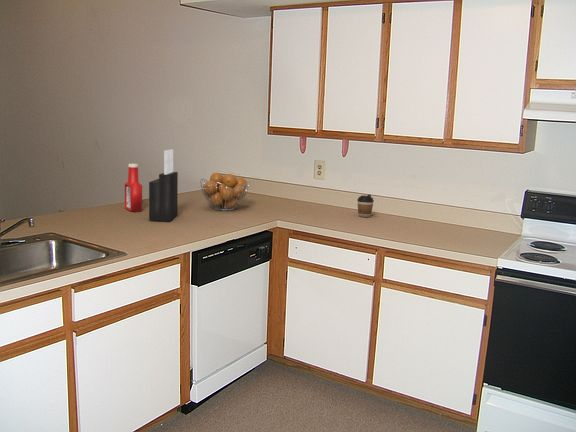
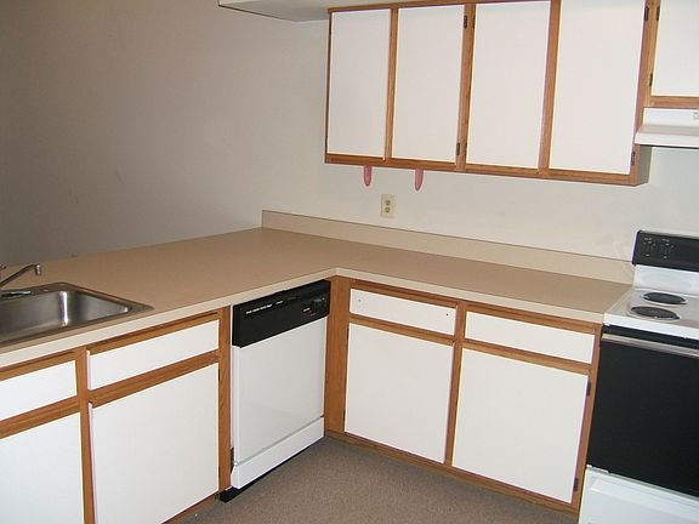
- soap bottle [124,163,143,212]
- knife block [148,149,179,222]
- coffee cup [356,193,375,218]
- fruit basket [199,172,251,211]
